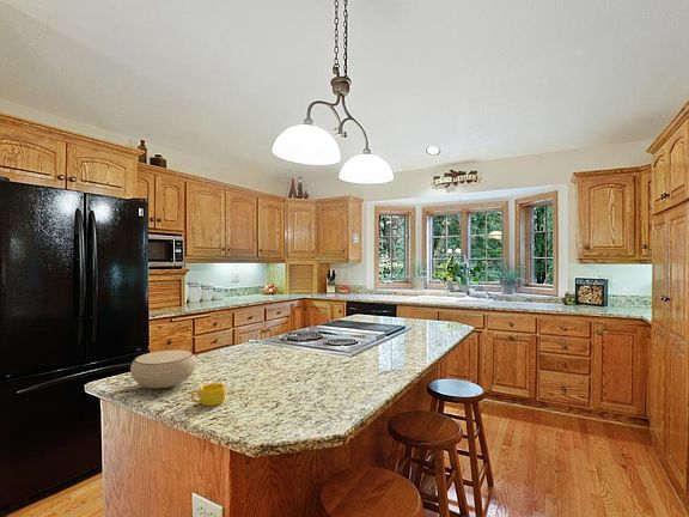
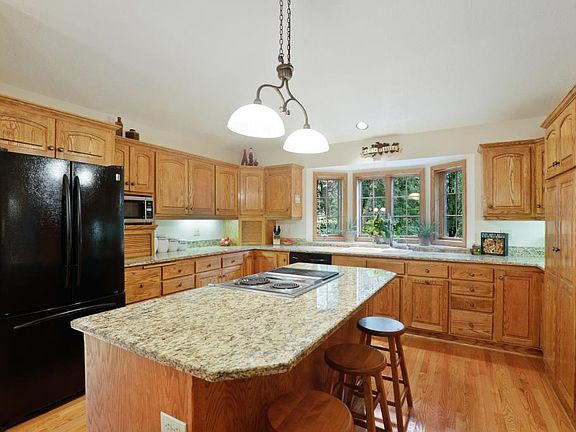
- bowl [129,349,197,390]
- cup [190,382,227,407]
